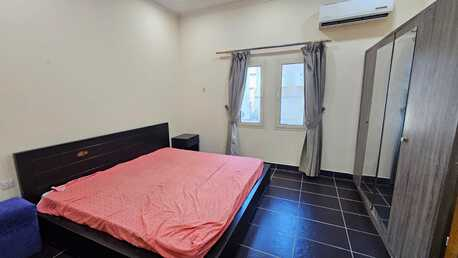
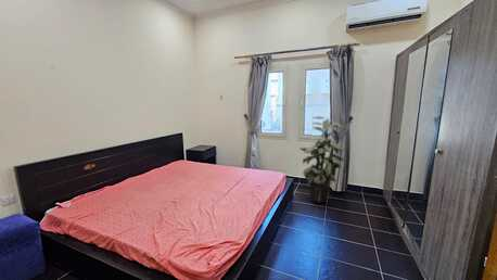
+ indoor plant [298,115,347,204]
